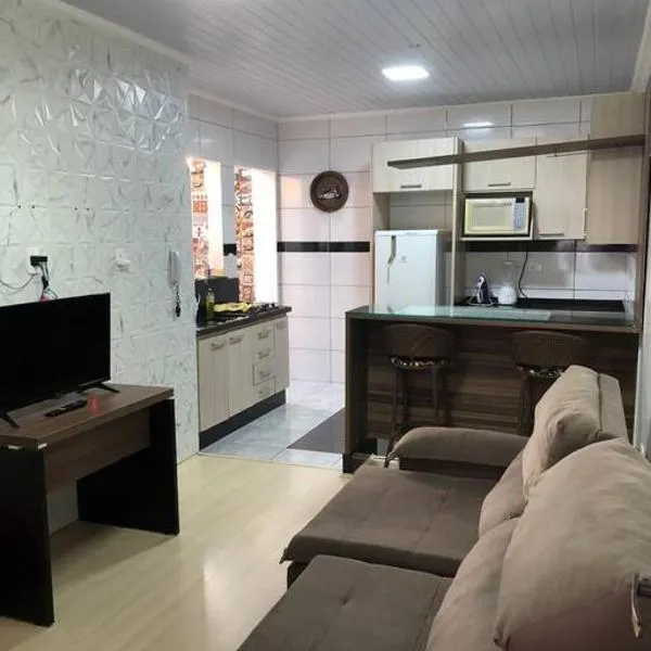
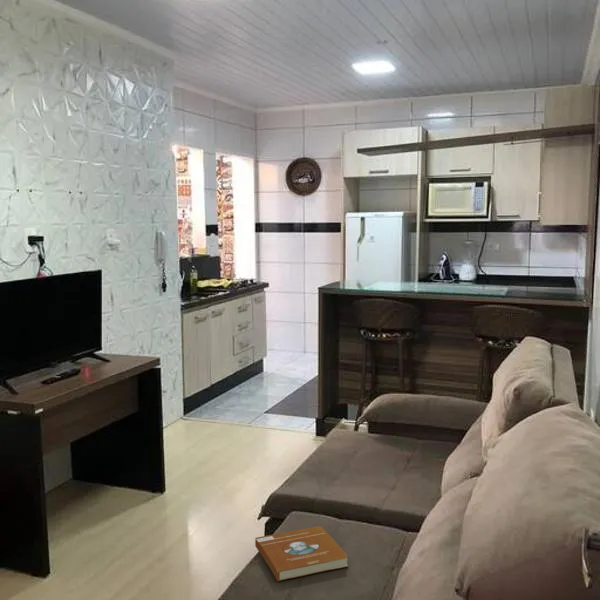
+ book [254,525,349,582]
